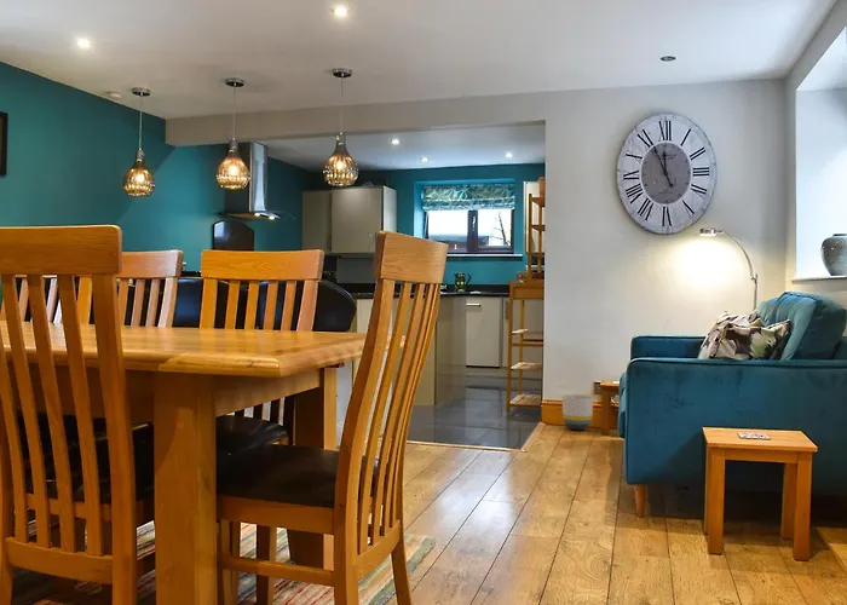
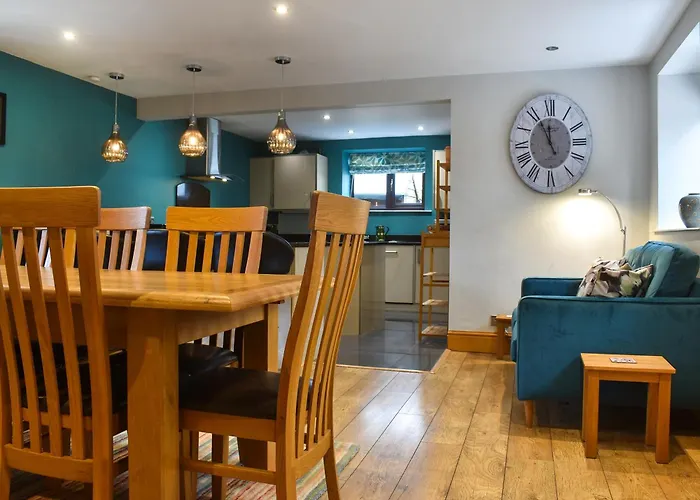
- planter [561,393,594,431]
